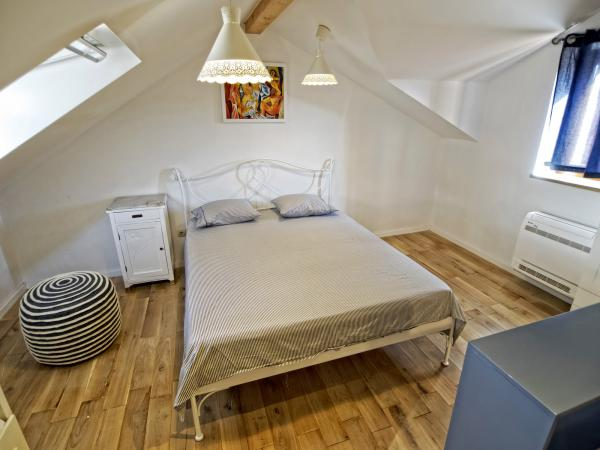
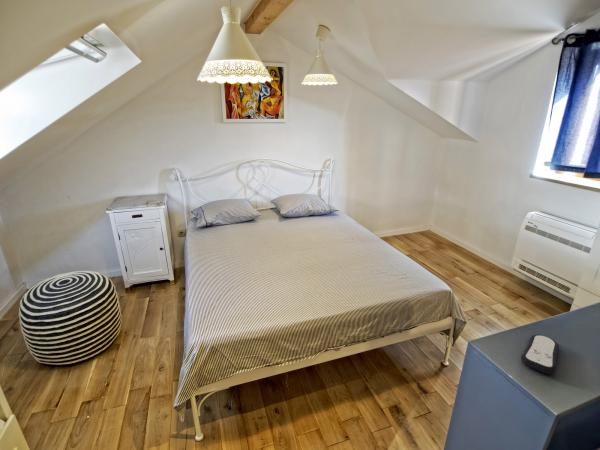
+ remote control [520,334,560,375]
